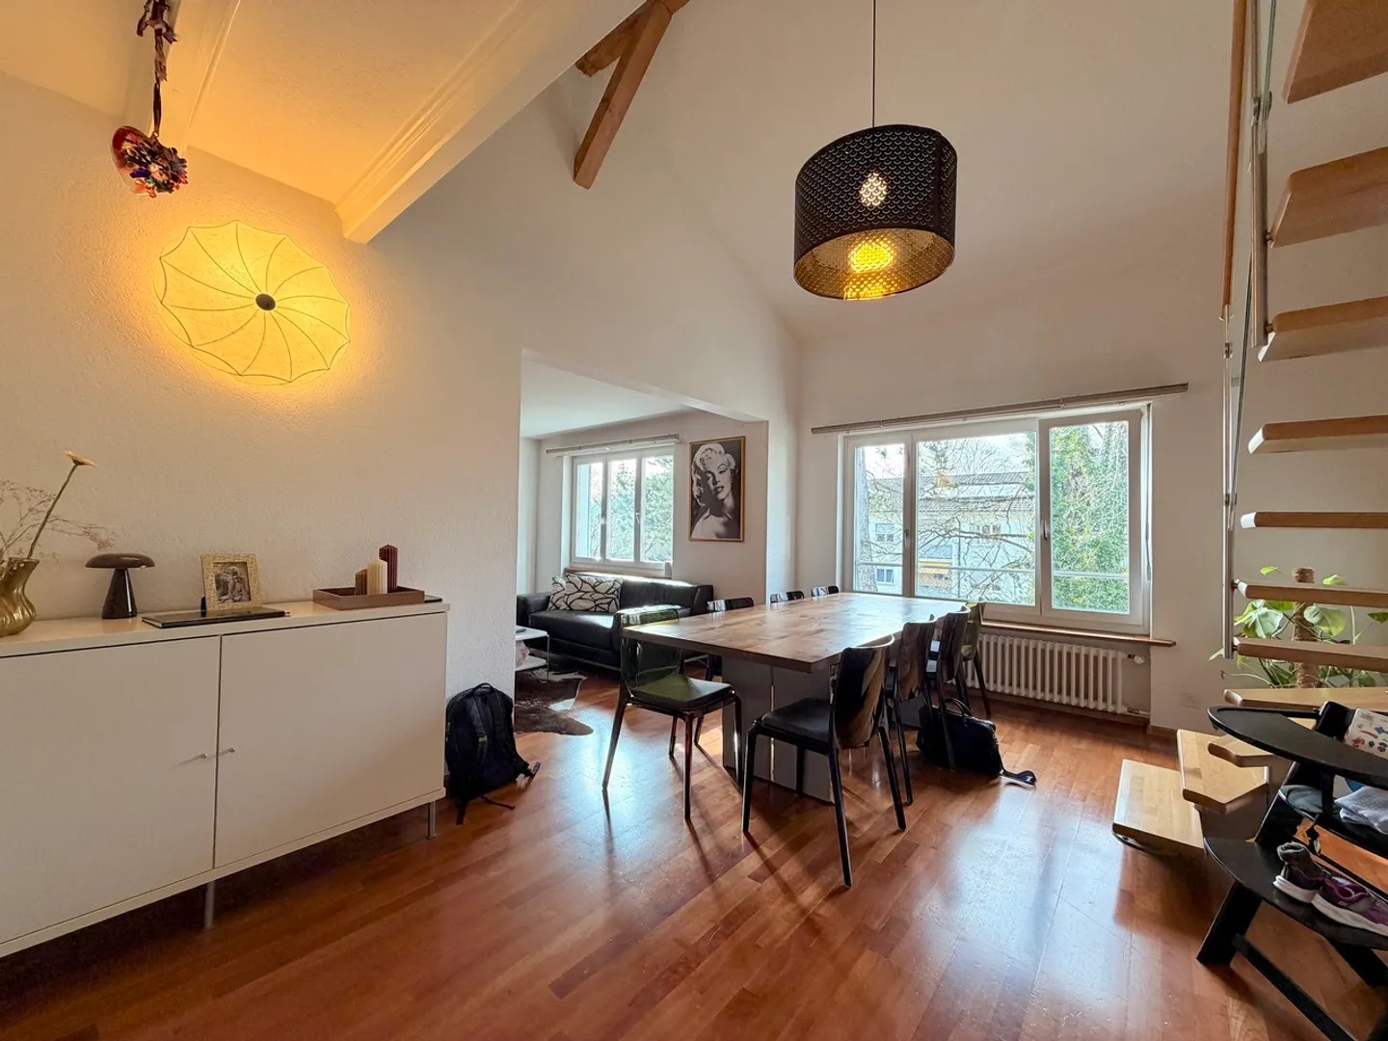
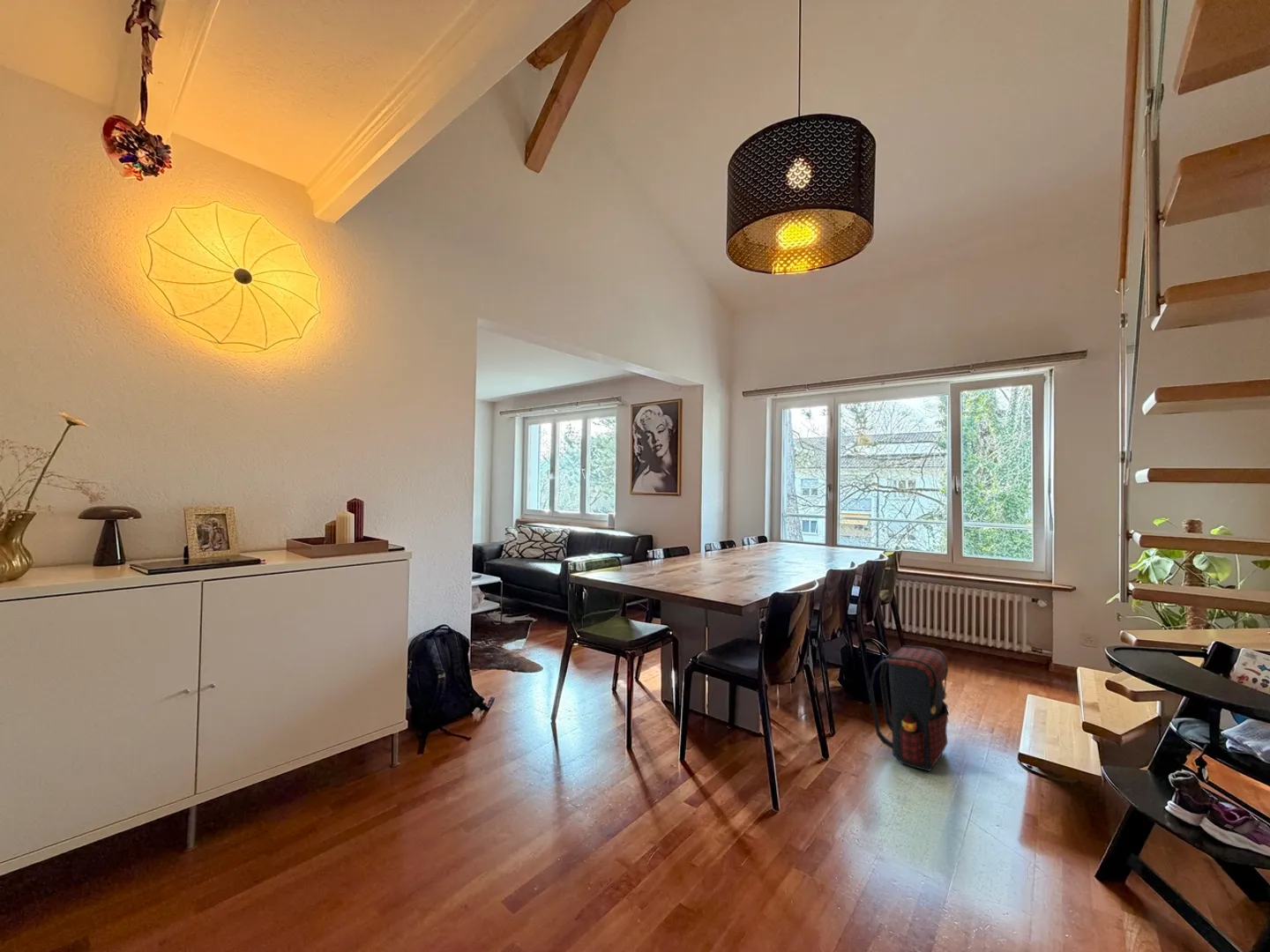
+ satchel [868,644,949,772]
